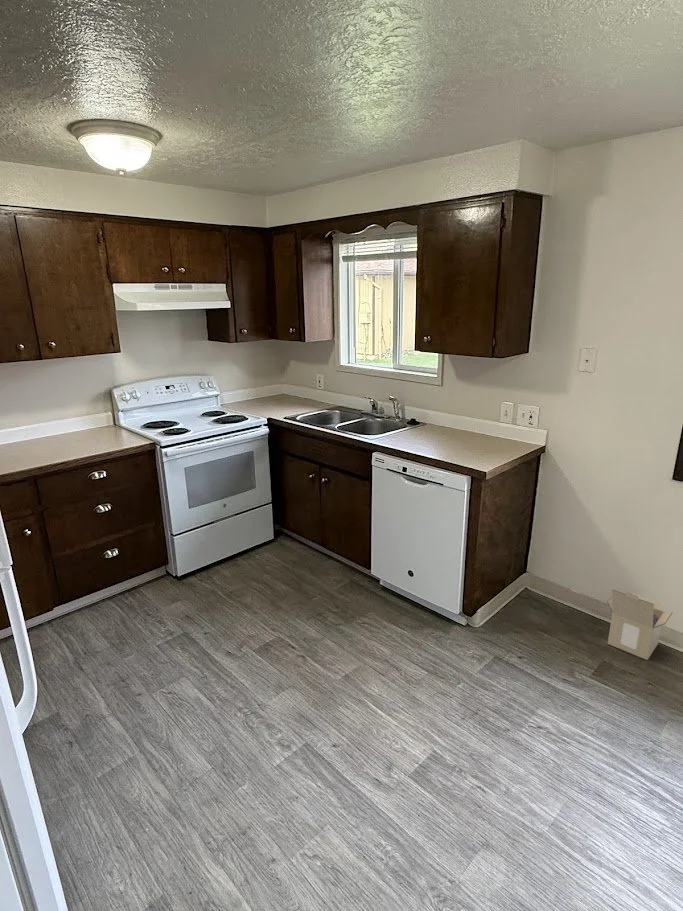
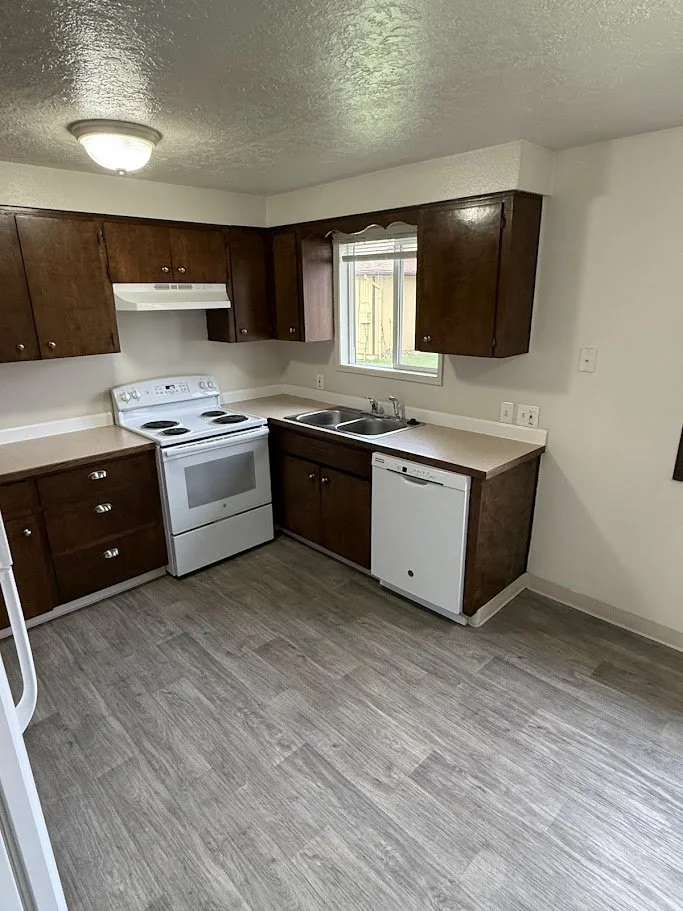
- cardboard box [606,589,673,661]
